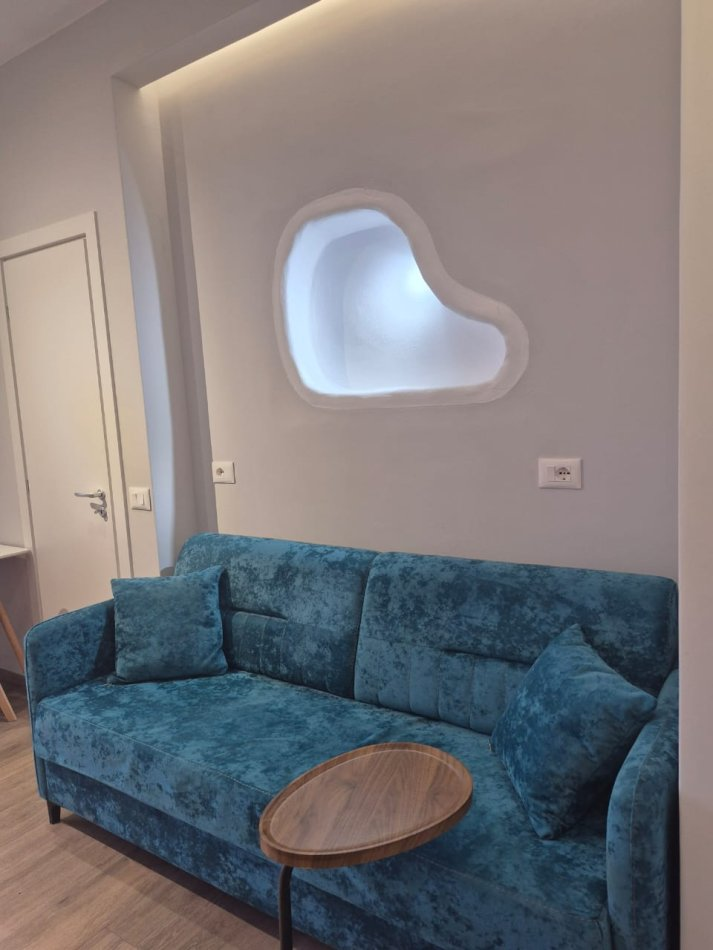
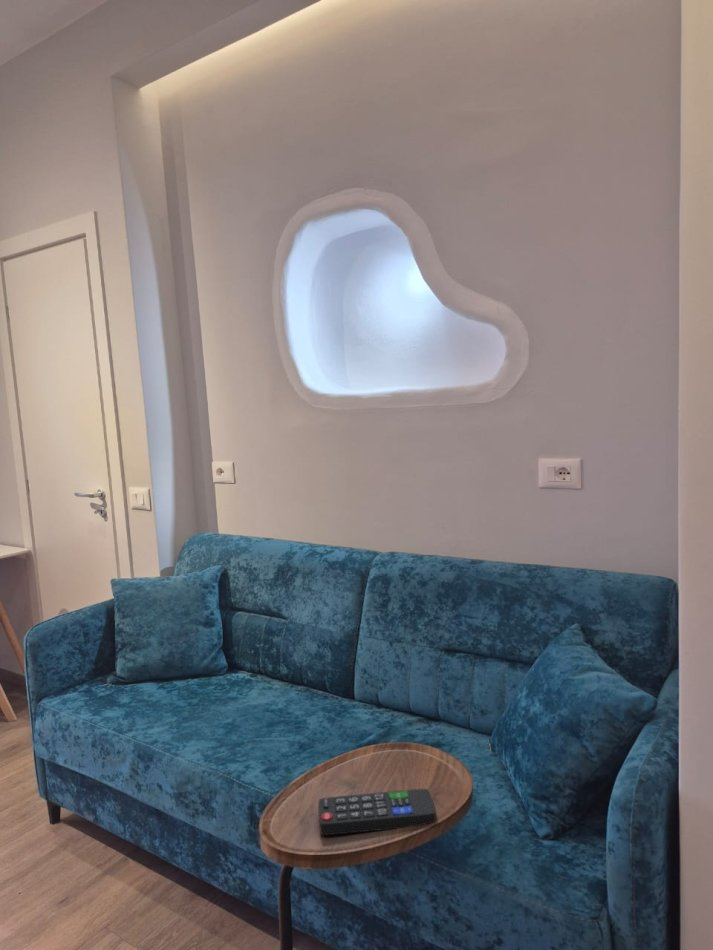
+ remote control [317,788,437,836]
